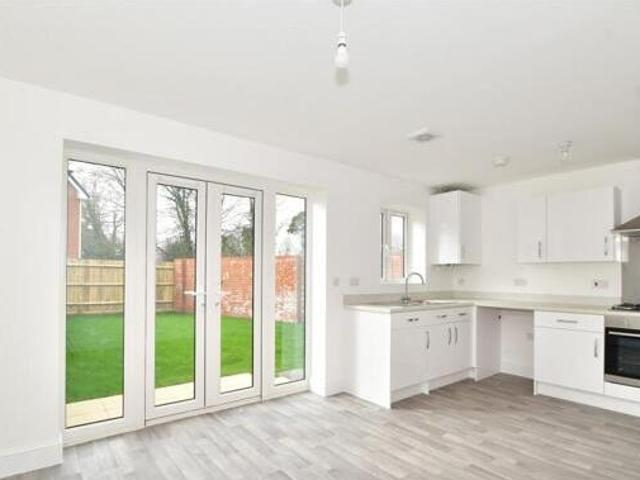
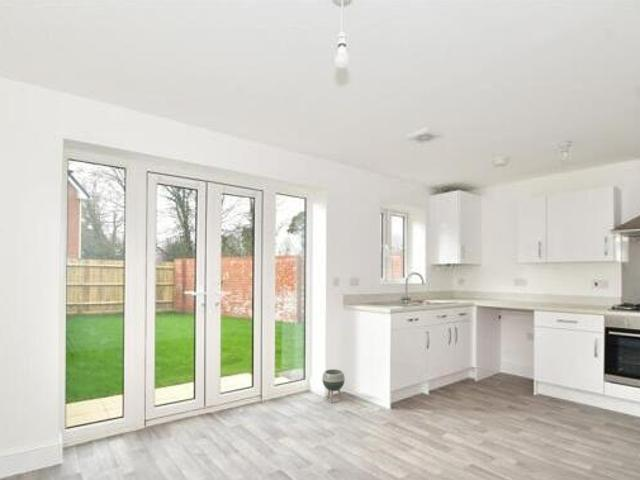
+ planter [321,368,346,404]
